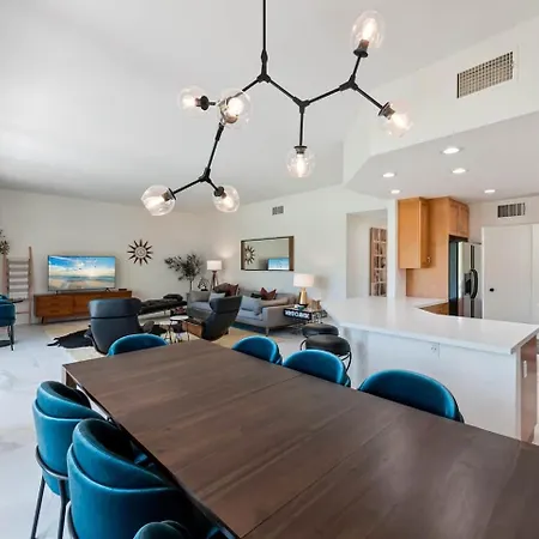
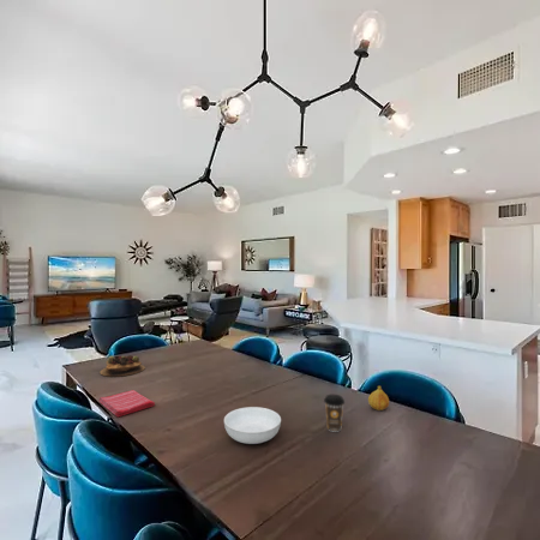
+ coffee cup [323,394,346,433]
+ succulent plant [98,354,146,378]
+ serving bowl [223,406,282,445]
+ dish towel [98,389,156,418]
+ fruit [367,385,390,412]
